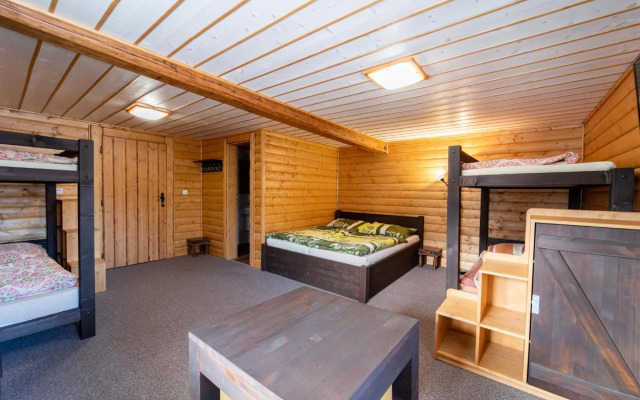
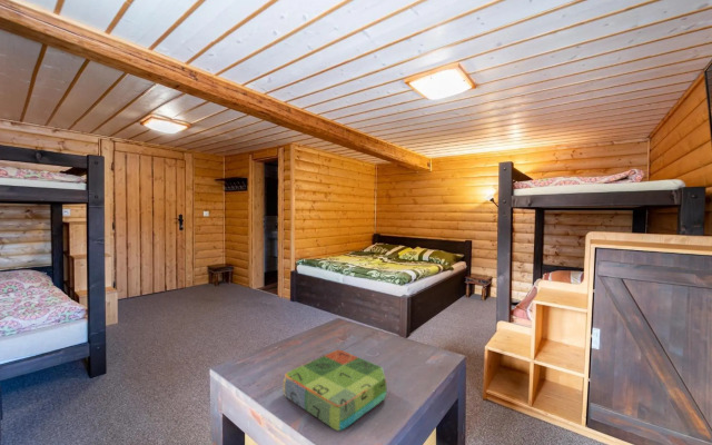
+ board game [283,348,387,432]
